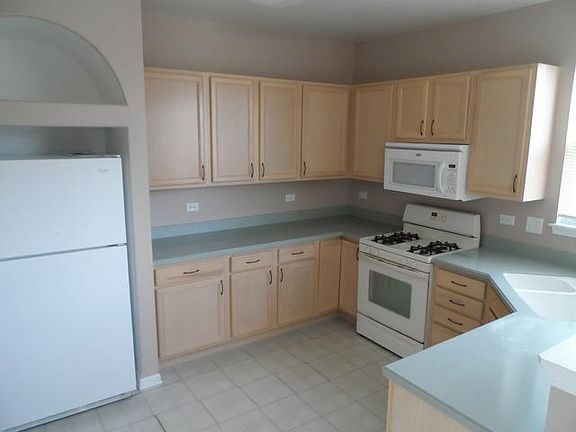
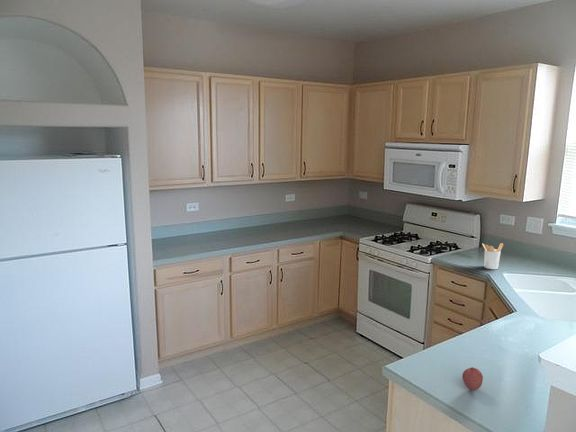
+ utensil holder [481,242,504,270]
+ fruit [461,366,484,391]
